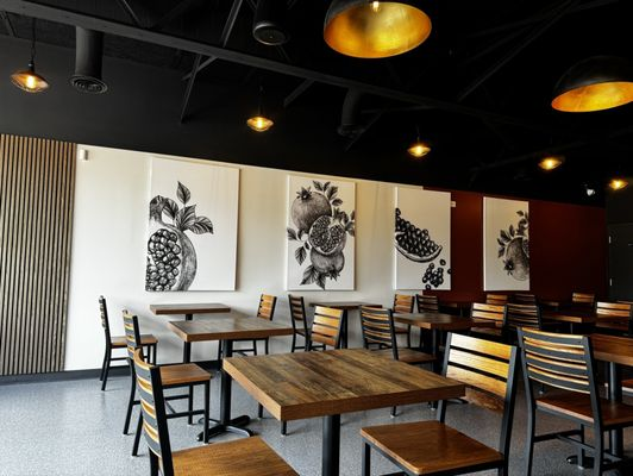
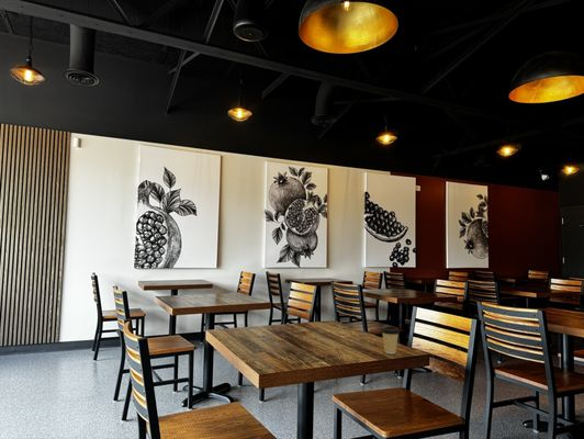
+ coffee cup [380,326,401,354]
